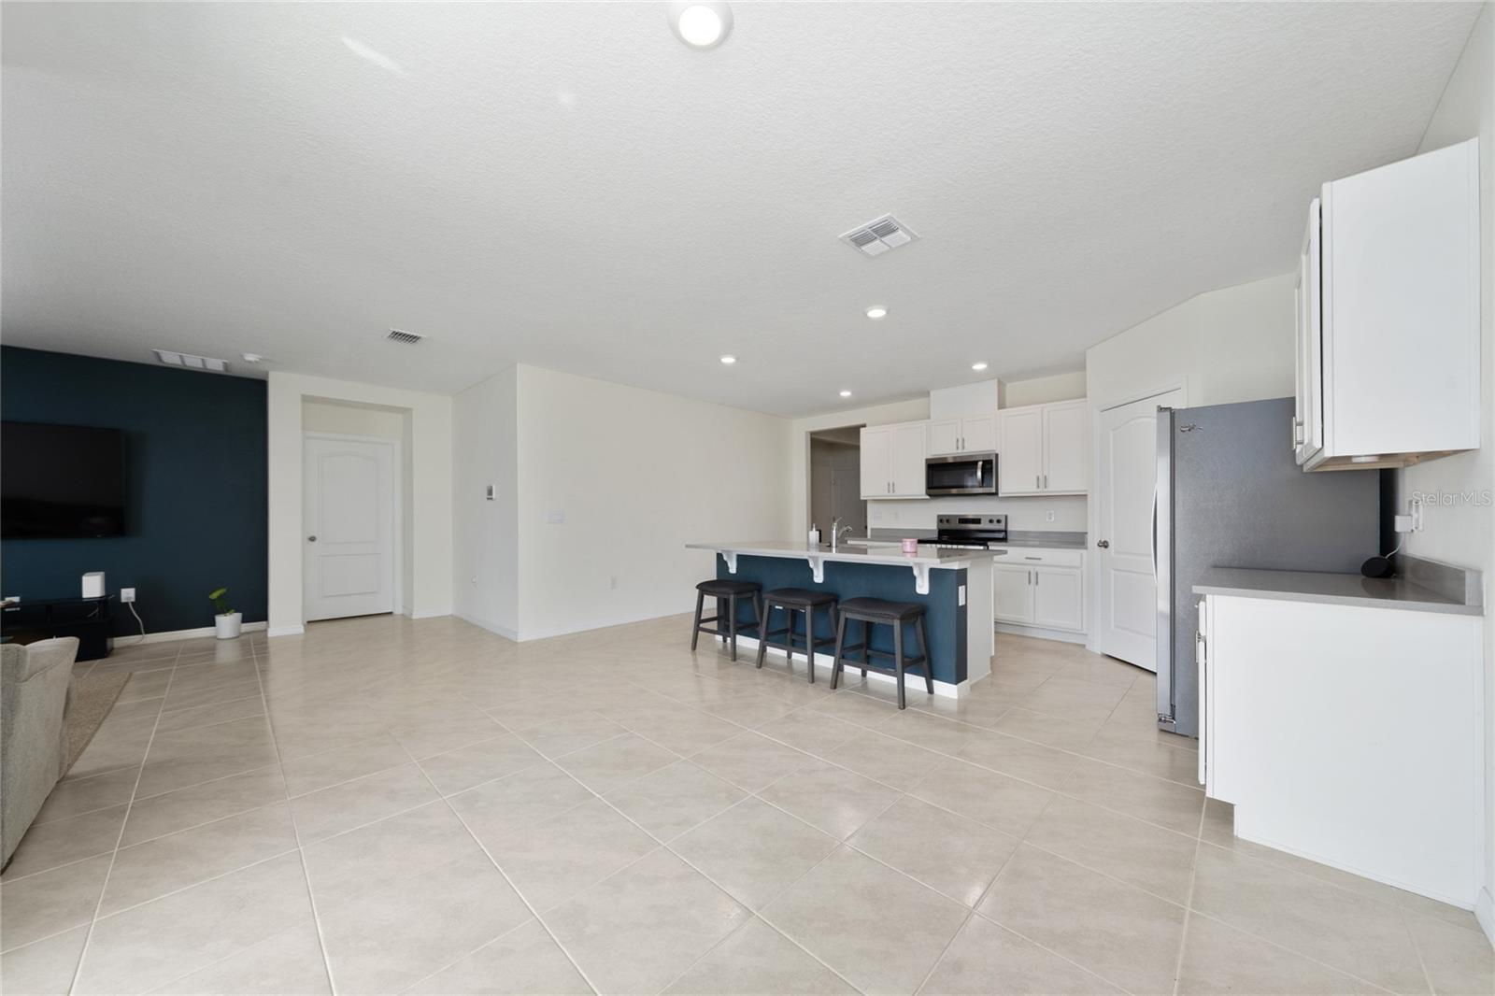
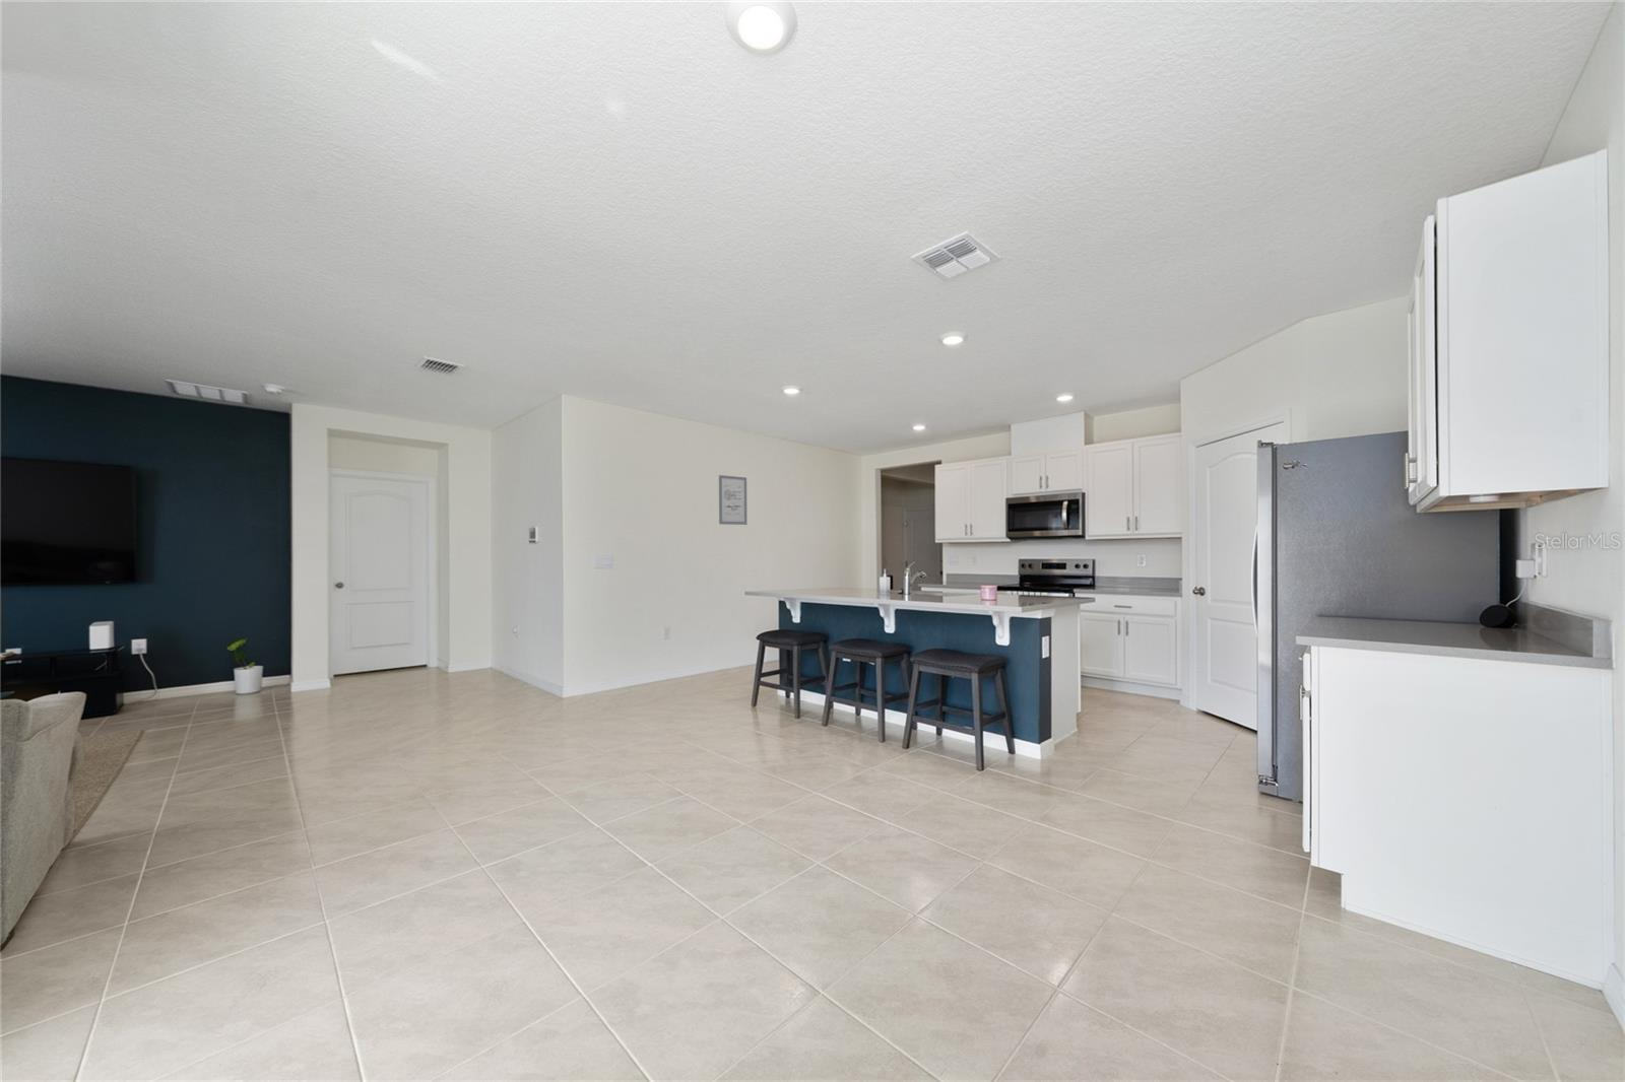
+ wall art [718,475,749,525]
